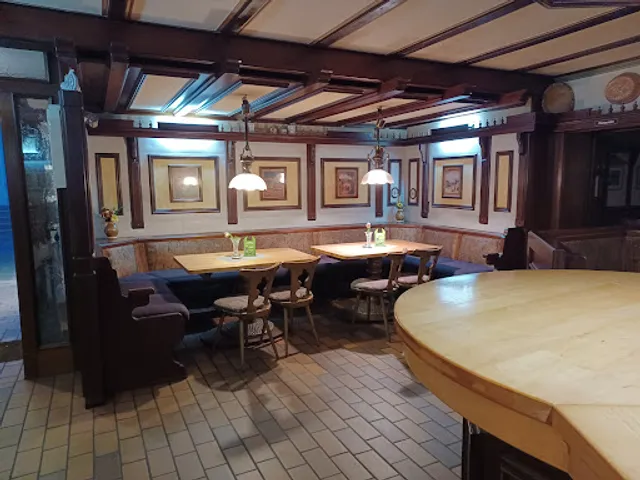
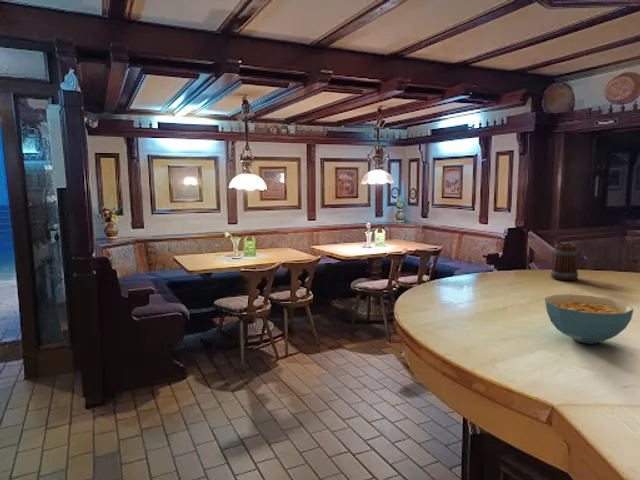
+ beer mug [550,242,579,281]
+ cereal bowl [544,293,634,344]
